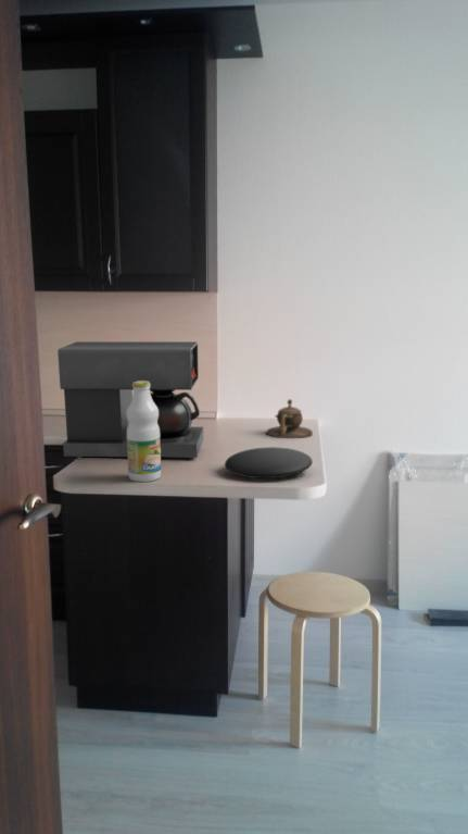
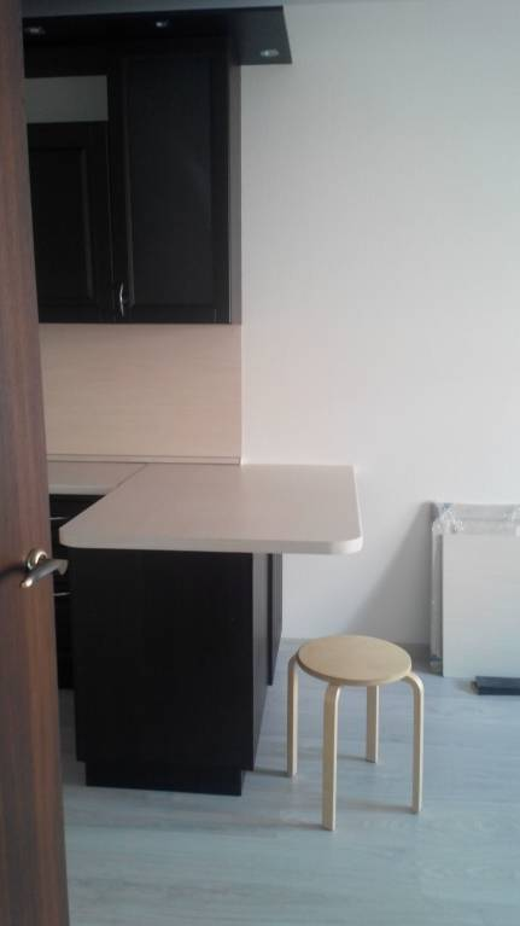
- plate [224,446,314,480]
- teapot [265,398,314,439]
- coffee maker [56,340,205,461]
- bottle [126,381,162,483]
